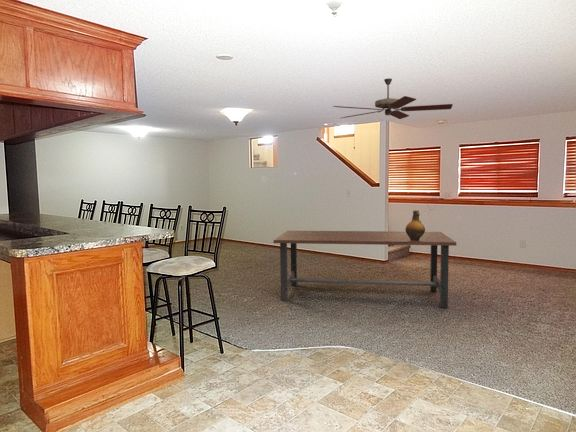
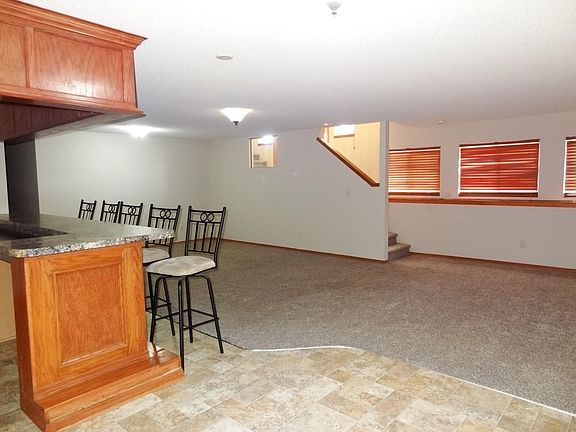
- ceramic jug [405,209,426,241]
- ceiling fan [332,77,454,120]
- dining table [273,230,457,309]
